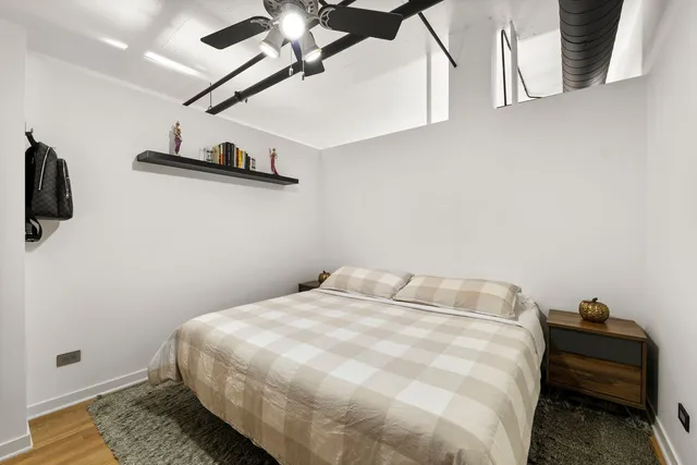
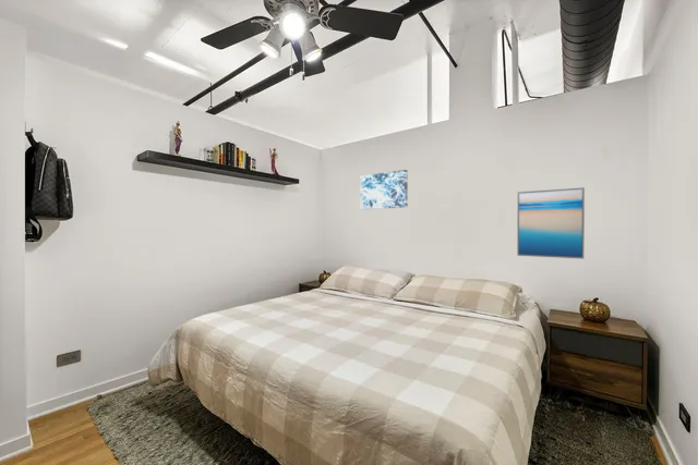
+ wall art [516,186,586,260]
+ wall art [360,169,409,210]
